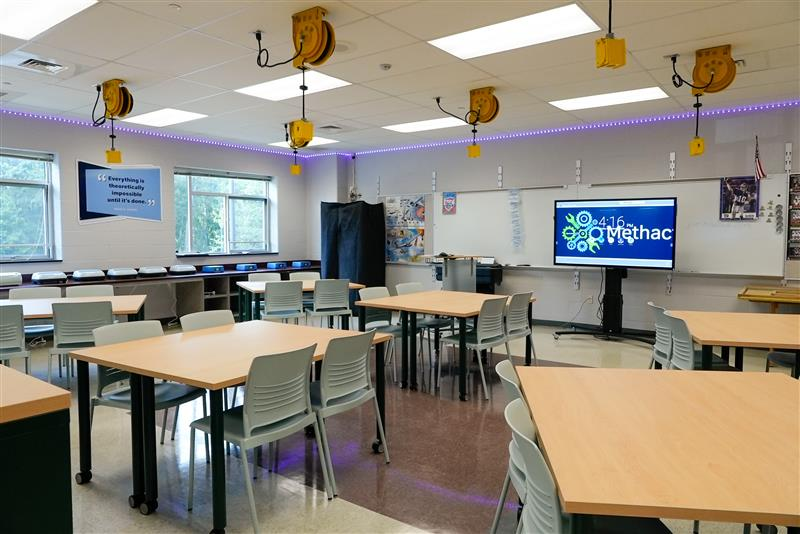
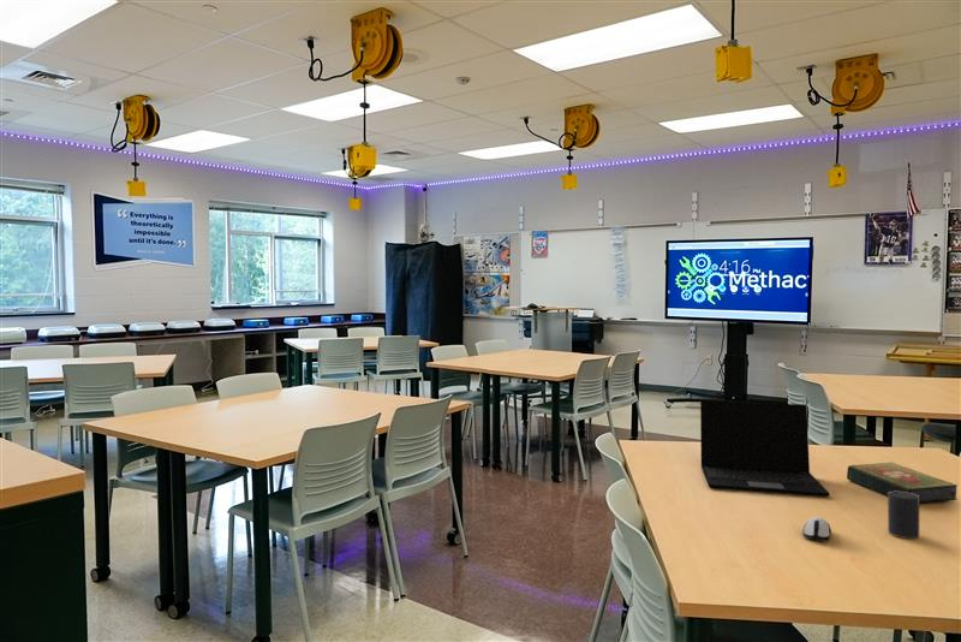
+ computer mouse [801,516,832,542]
+ laptop [699,399,831,498]
+ book [846,460,959,505]
+ cup [887,491,920,540]
